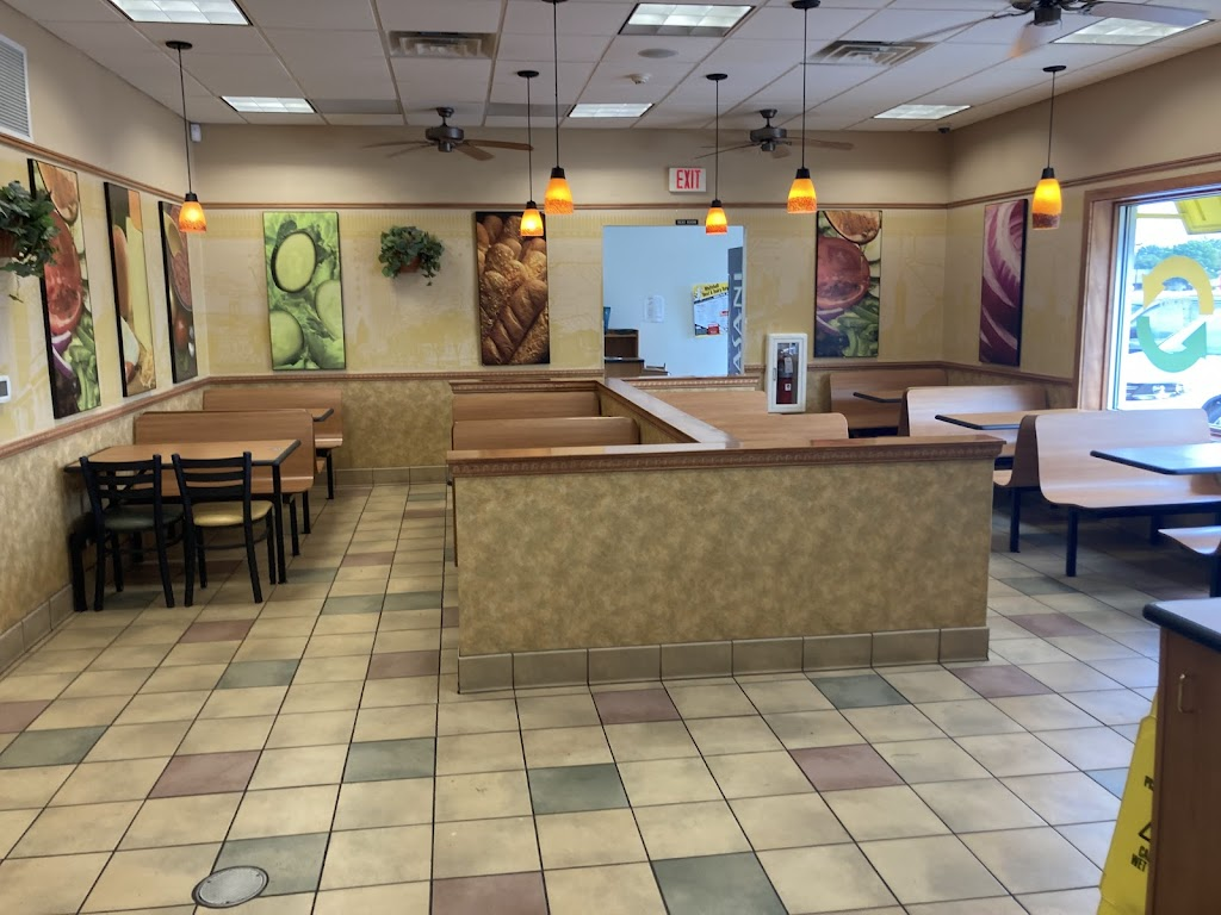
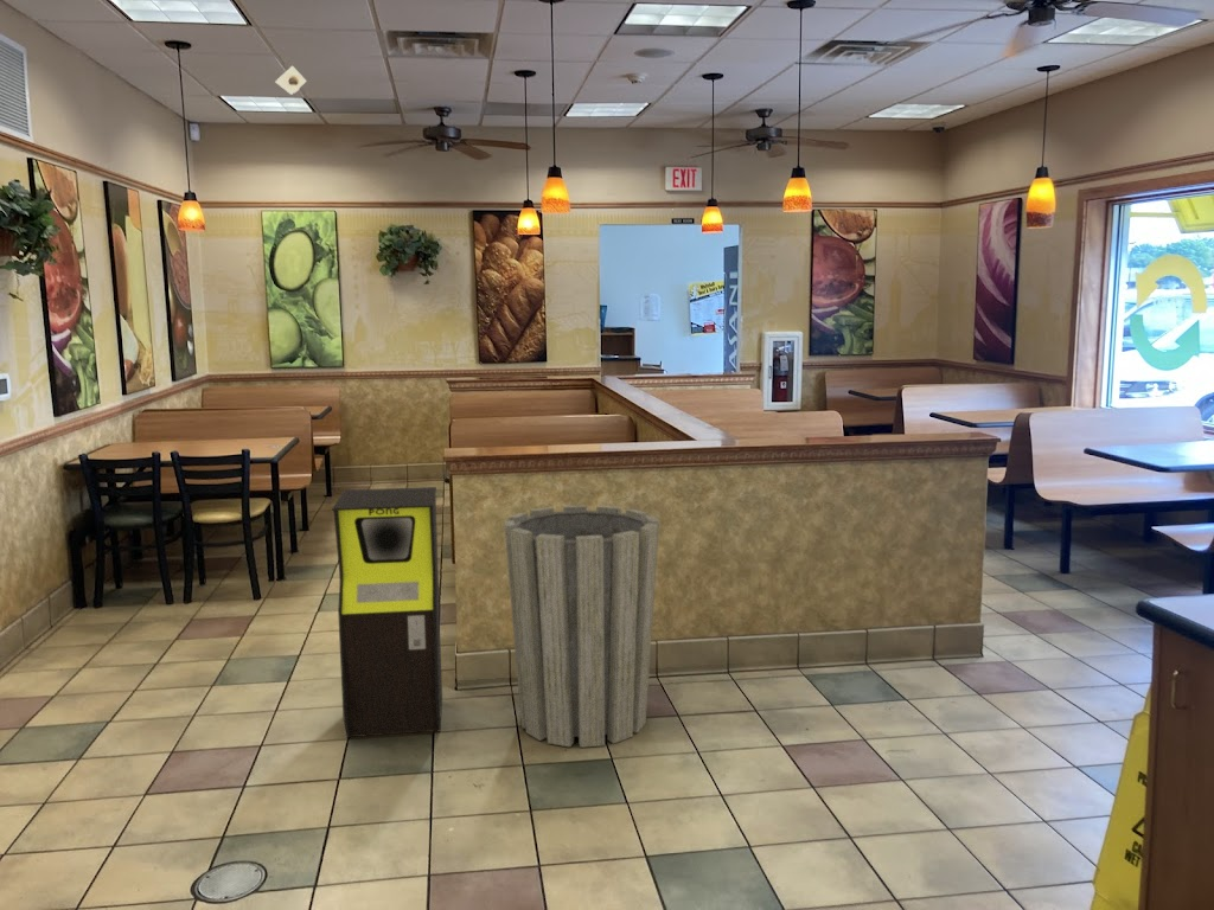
+ trash can [503,505,660,749]
+ recessed light [274,65,308,96]
+ storage cabinet [331,486,443,739]
